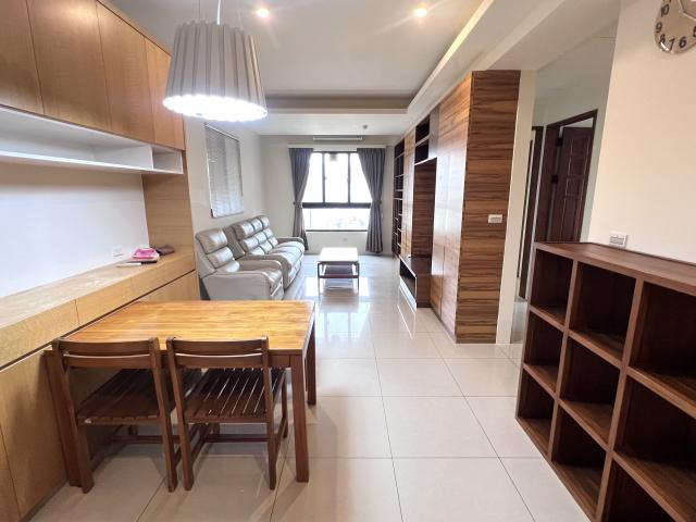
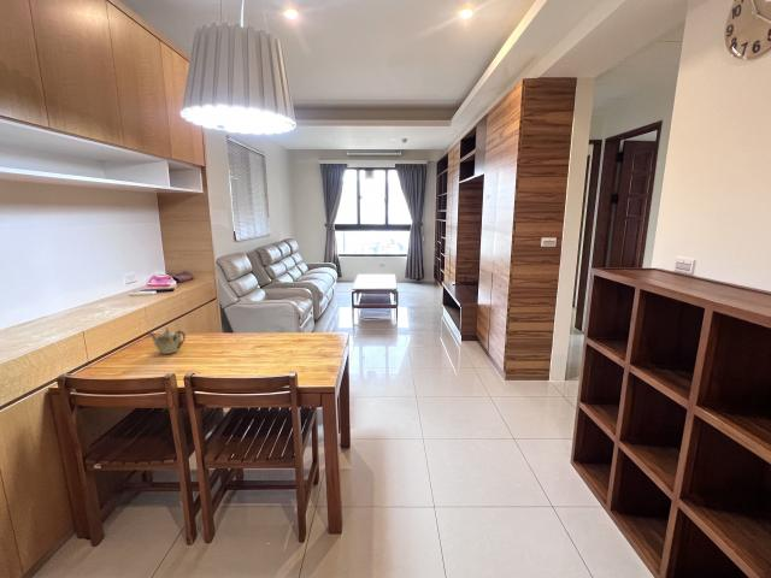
+ teapot [146,328,187,355]
